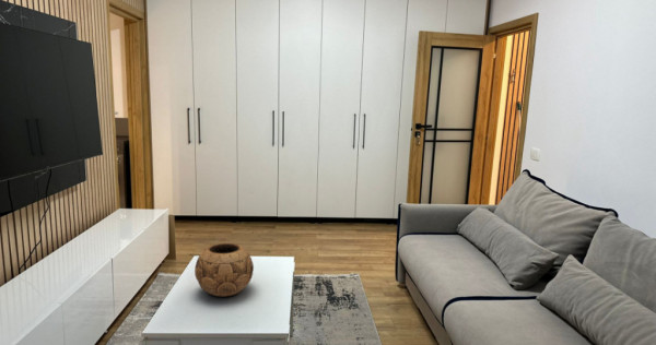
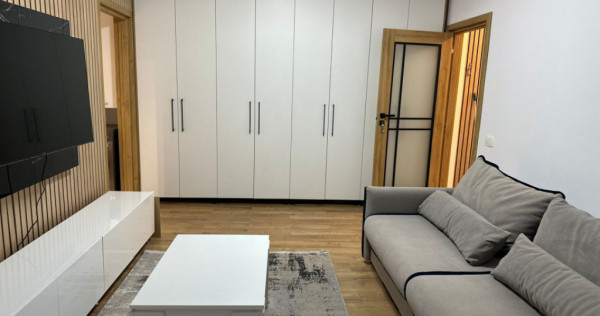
- decorative bowl [194,242,255,298]
